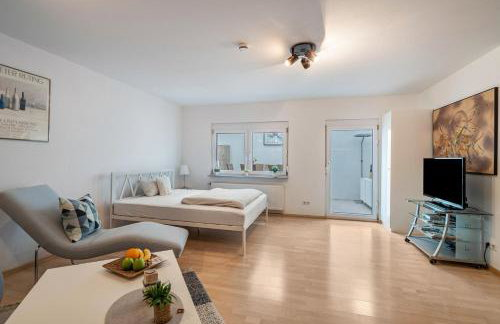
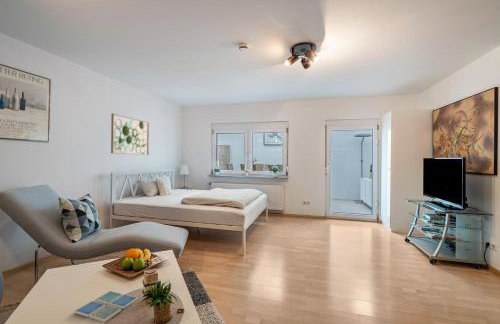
+ drink coaster [73,290,139,323]
+ wall art [110,113,150,156]
